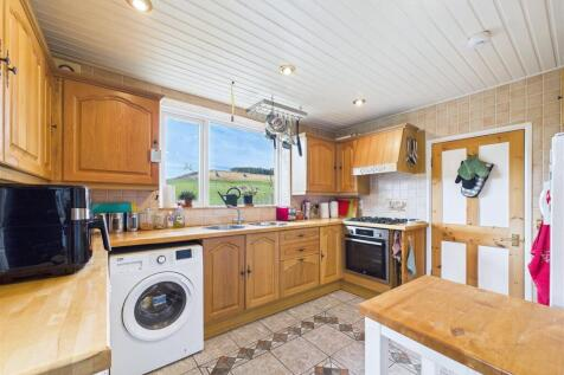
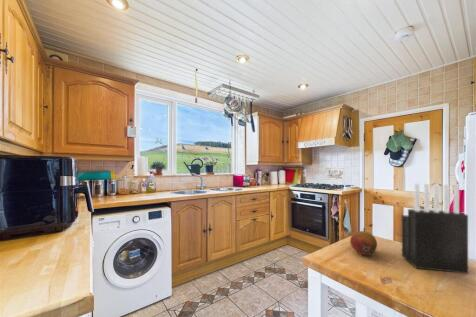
+ fruit [349,230,378,256]
+ knife block [401,182,469,275]
